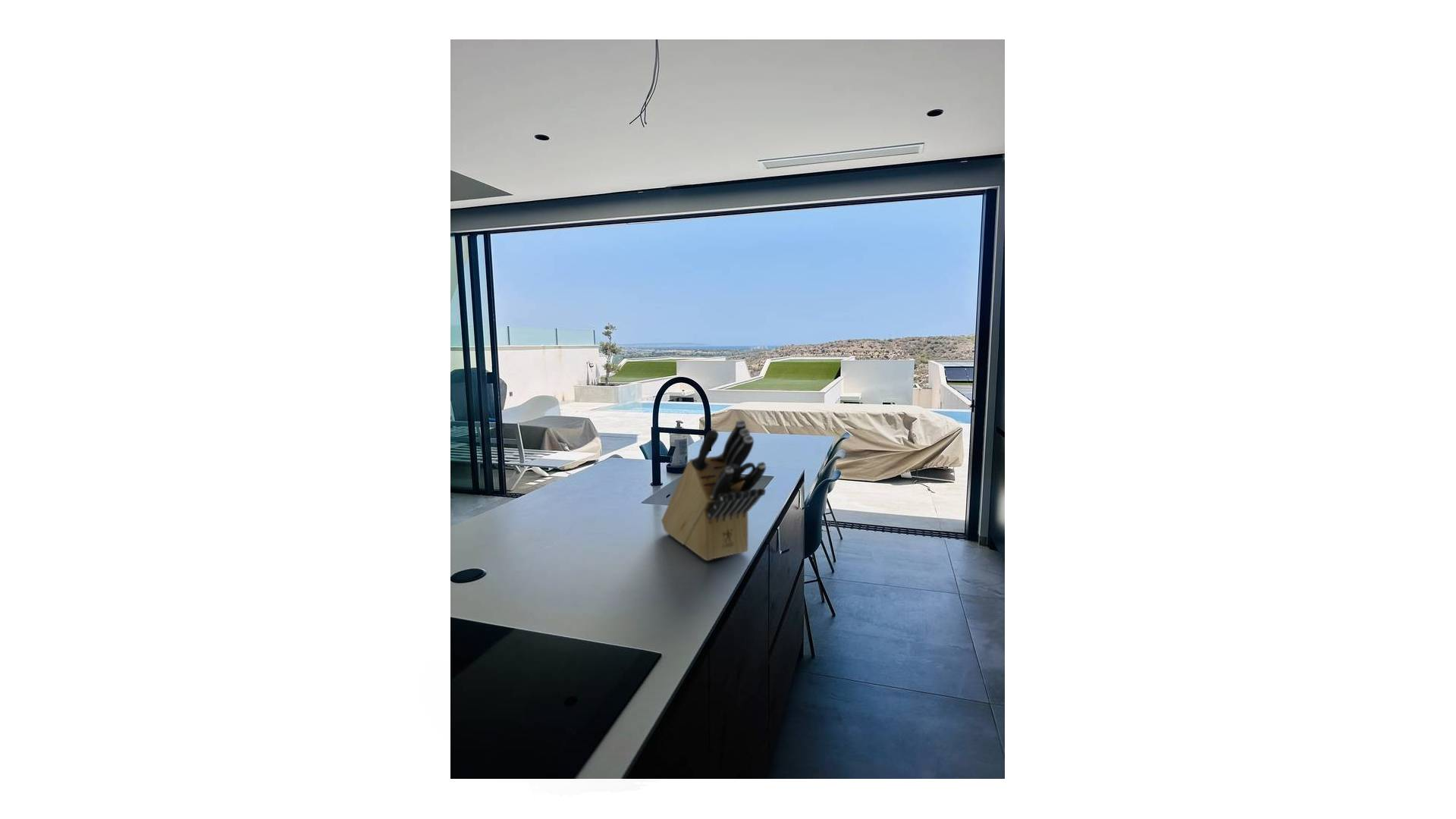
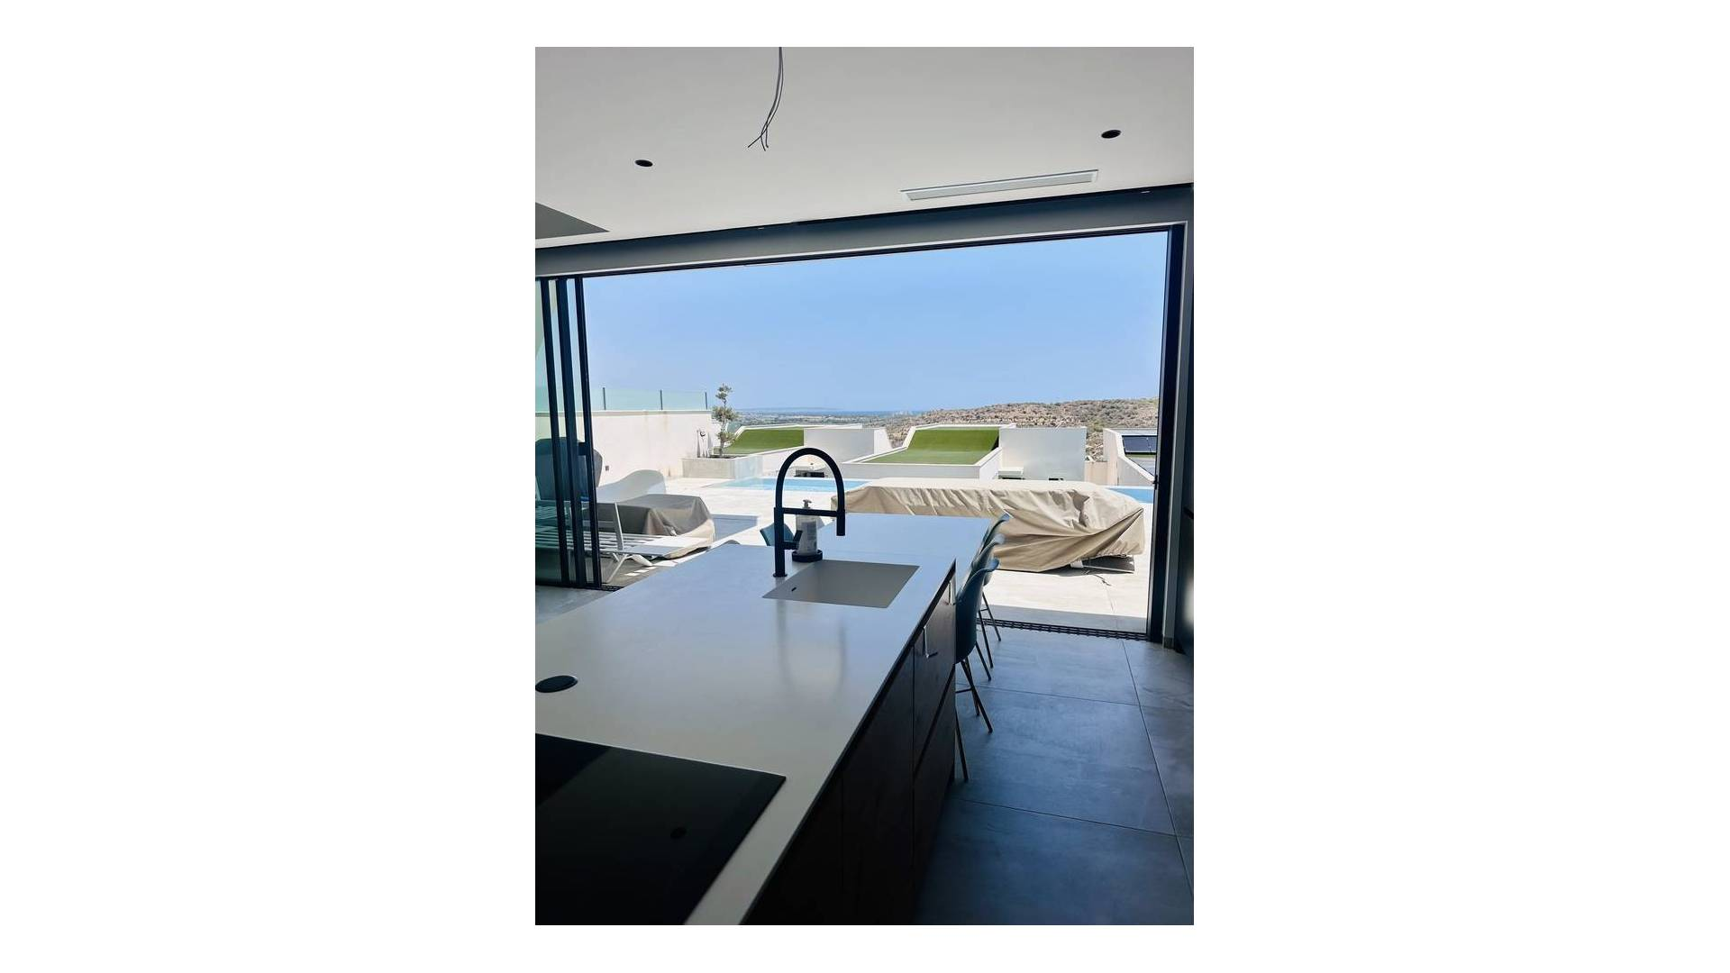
- knife block [661,419,767,561]
